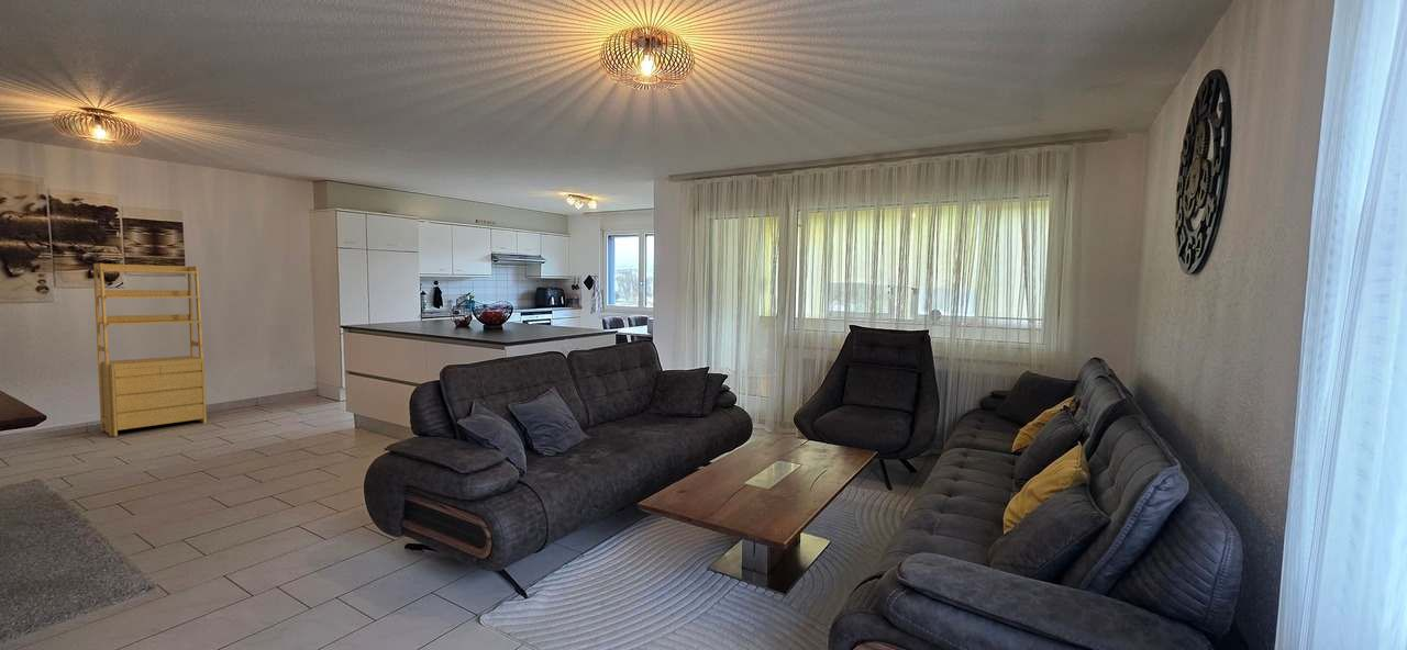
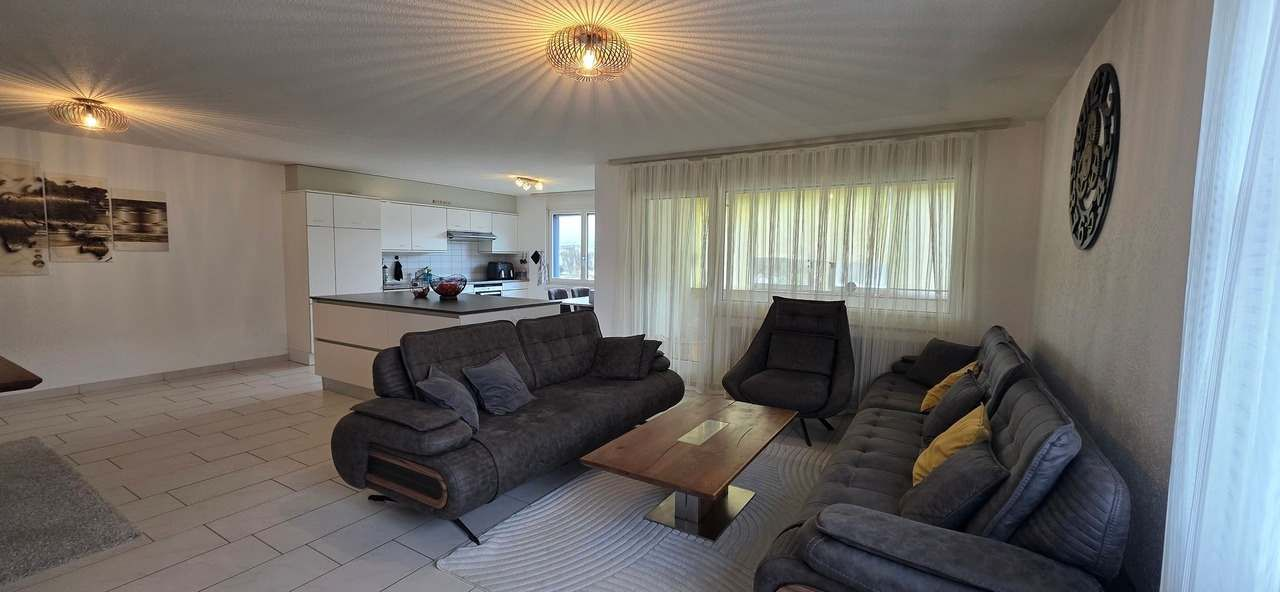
- shelving unit [92,262,208,437]
